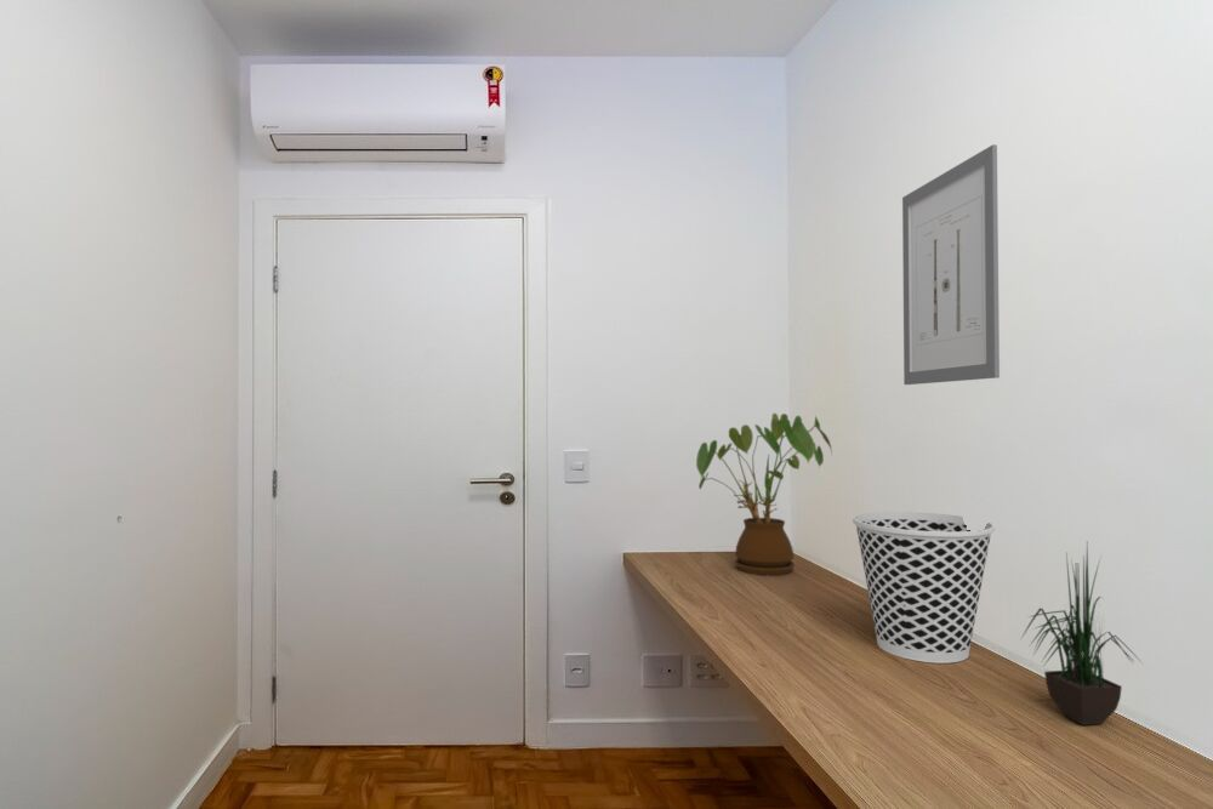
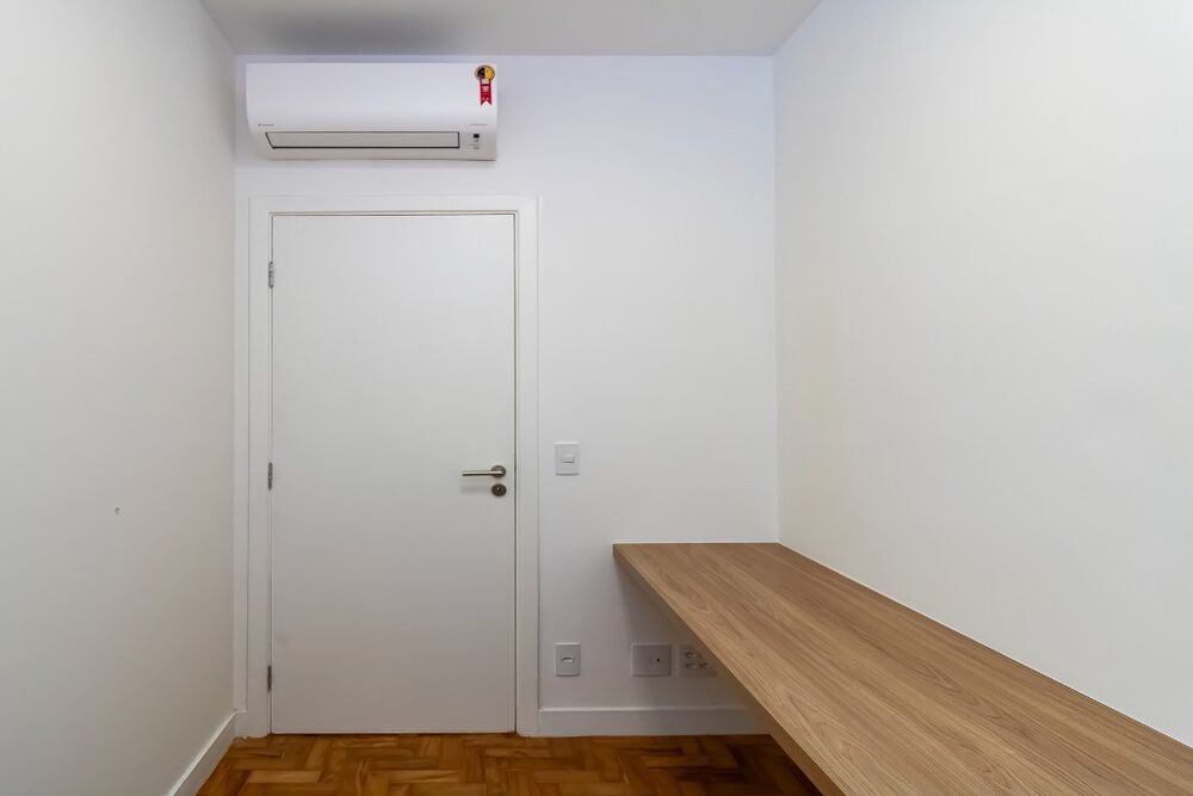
- wastebasket [852,511,996,665]
- house plant [695,412,833,576]
- wall art [901,143,1001,386]
- potted plant [1020,542,1145,727]
